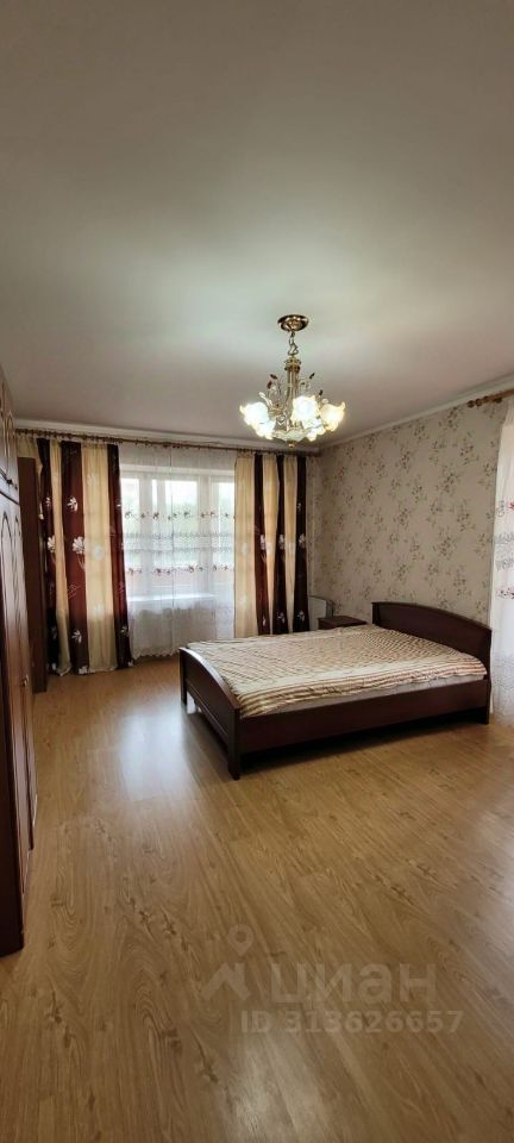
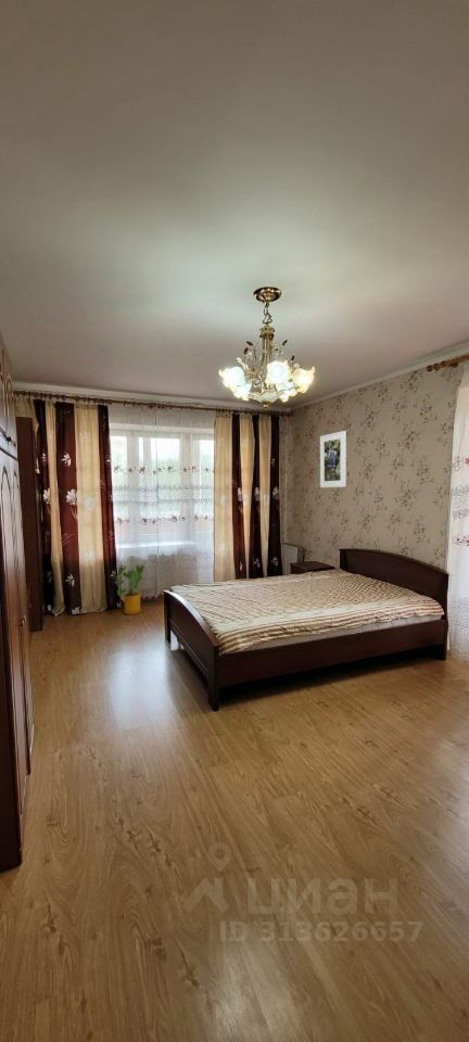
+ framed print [319,430,347,488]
+ house plant [113,563,145,615]
